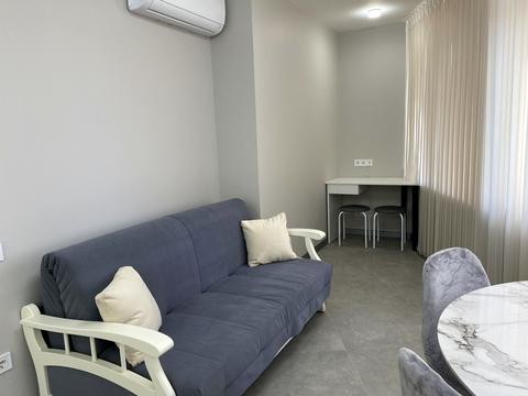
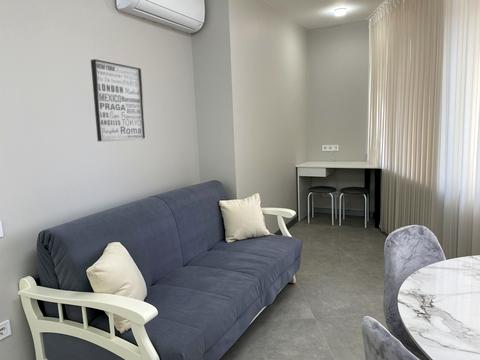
+ wall art [90,58,147,142]
